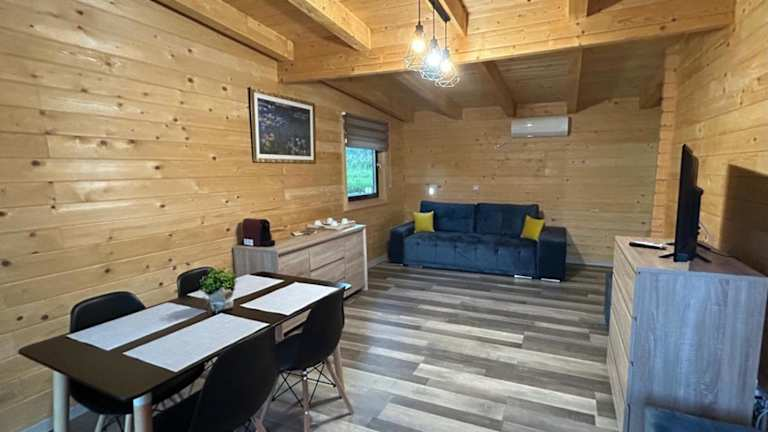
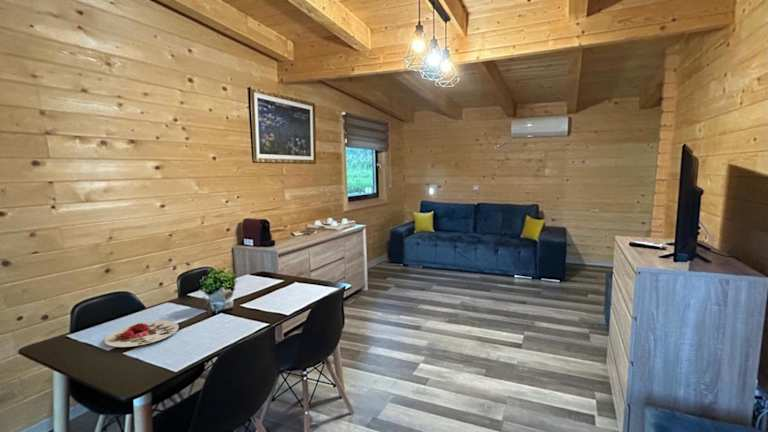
+ plate [104,320,180,348]
